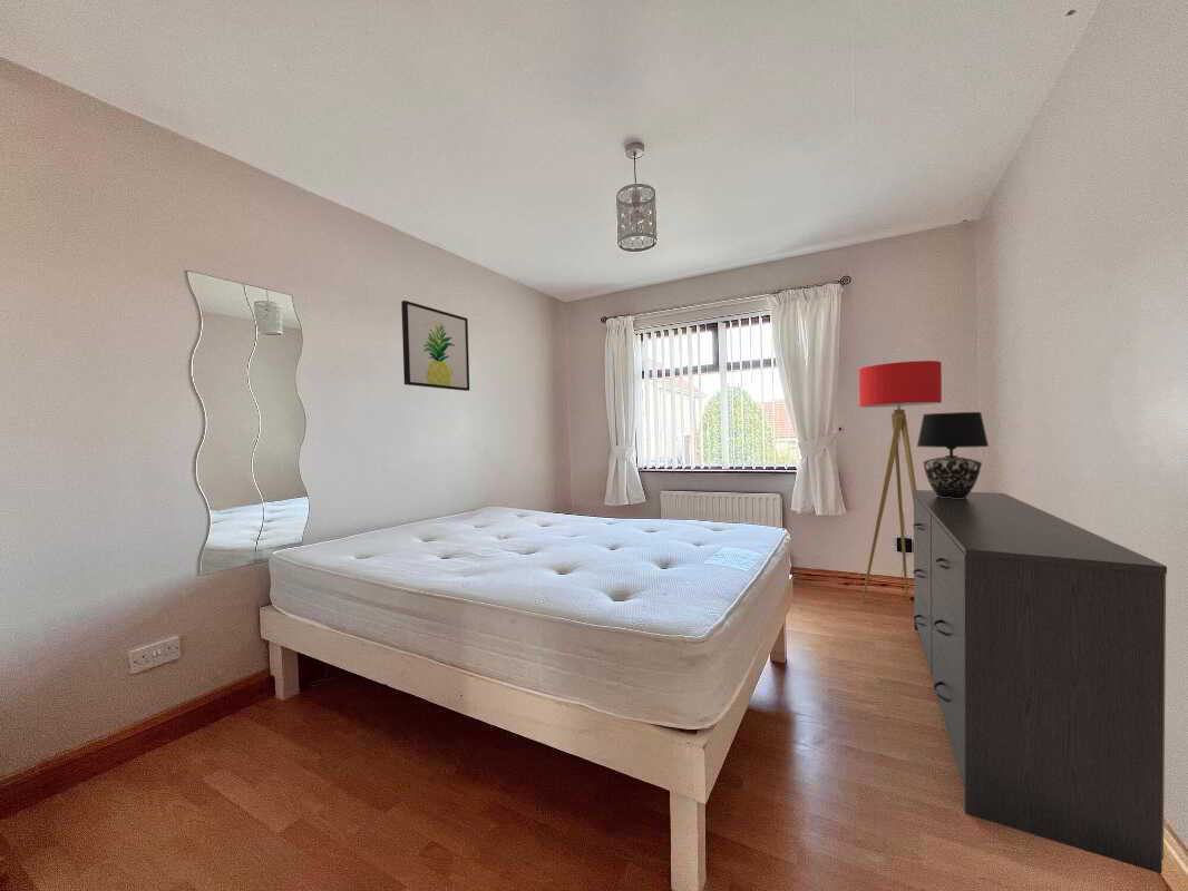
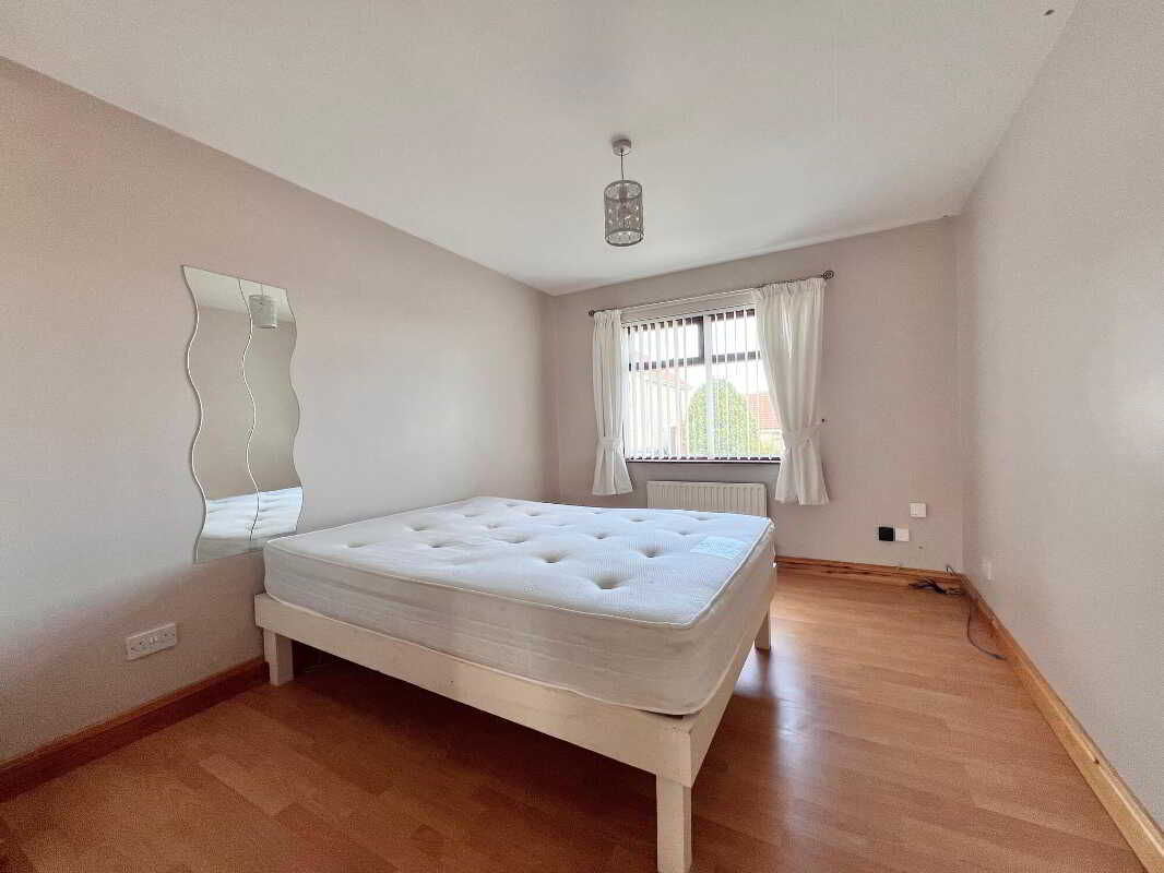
- table lamp [916,411,990,499]
- floor lamp [858,360,943,604]
- dresser [912,489,1168,874]
- wall art [400,300,470,392]
